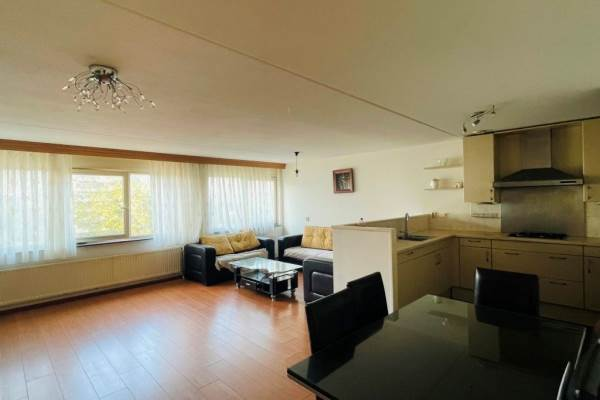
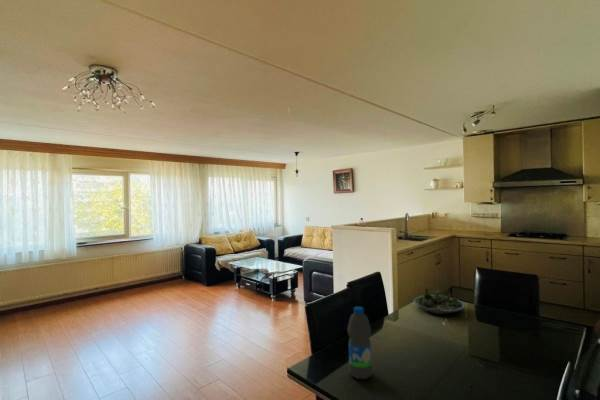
+ succulent planter [413,287,466,315]
+ water bottle [347,305,373,380]
